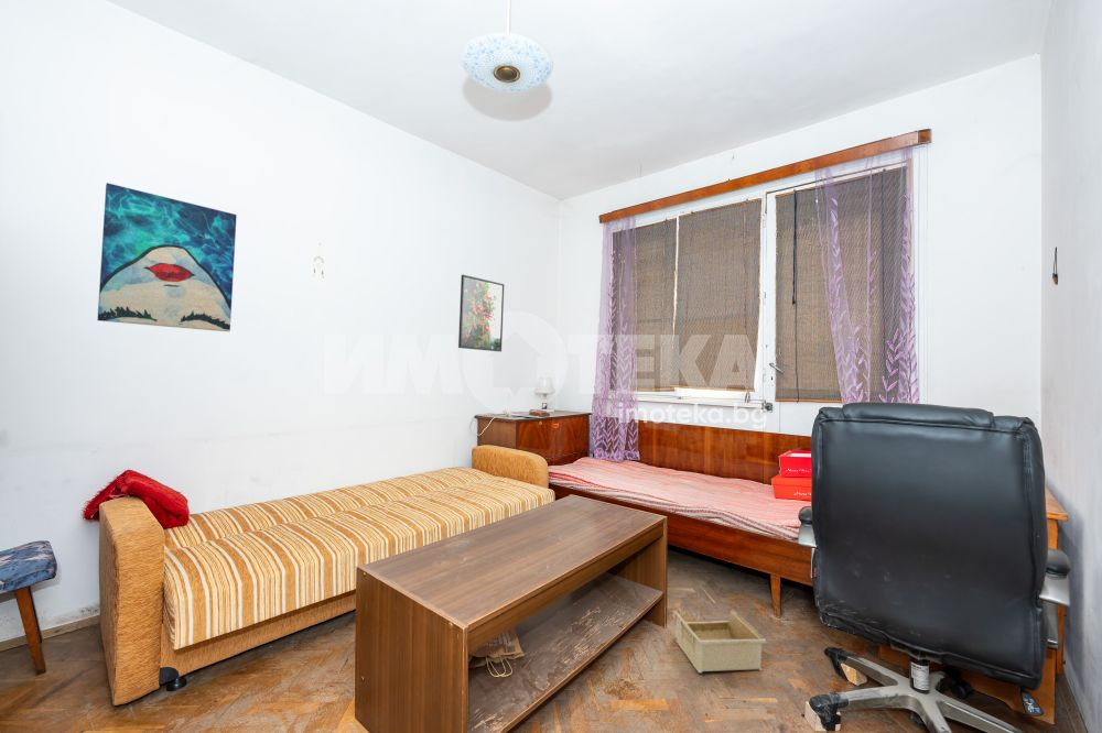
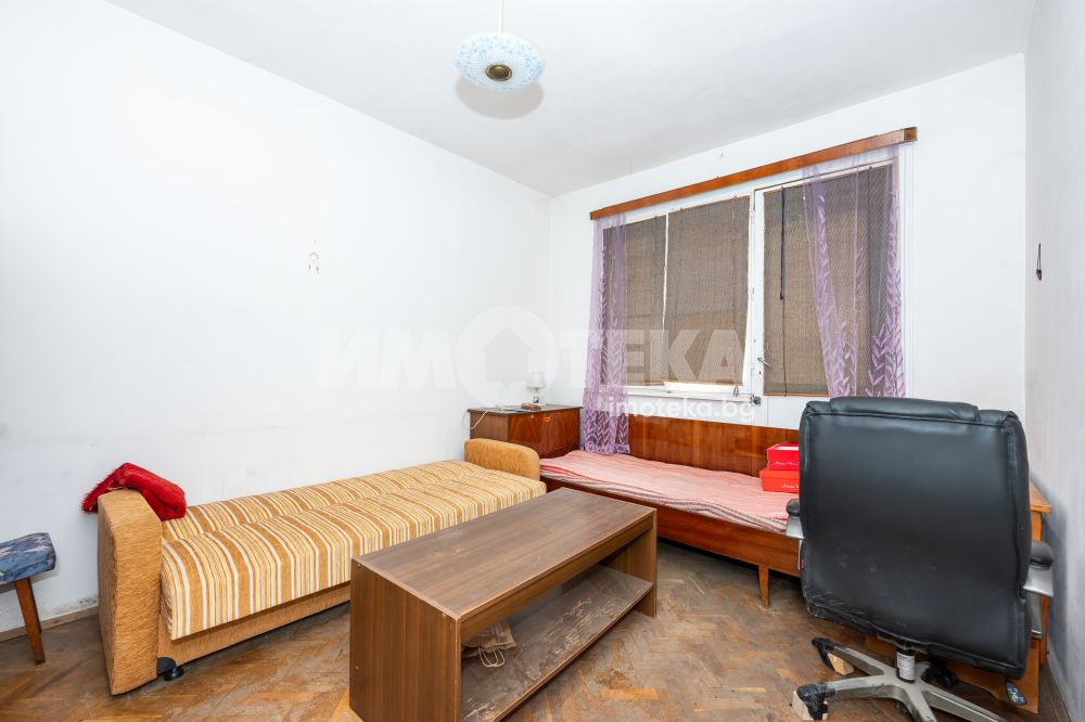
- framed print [457,274,505,352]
- wall art [96,182,238,332]
- storage bin [672,609,767,674]
